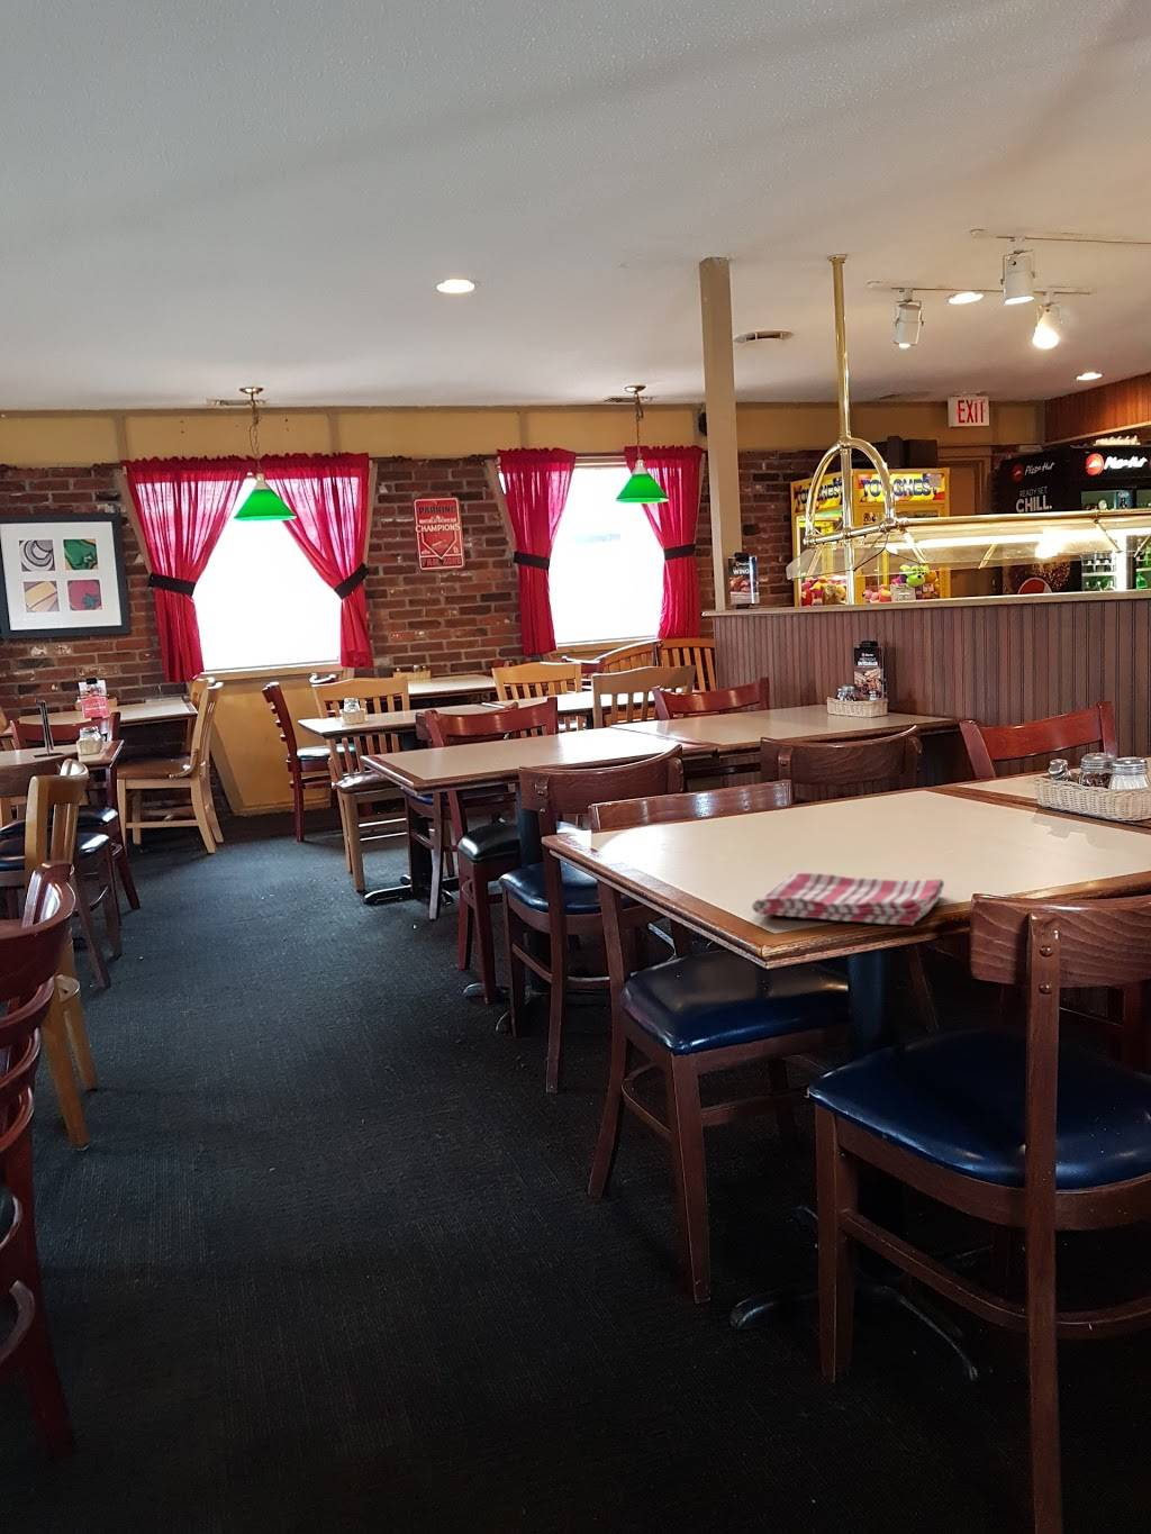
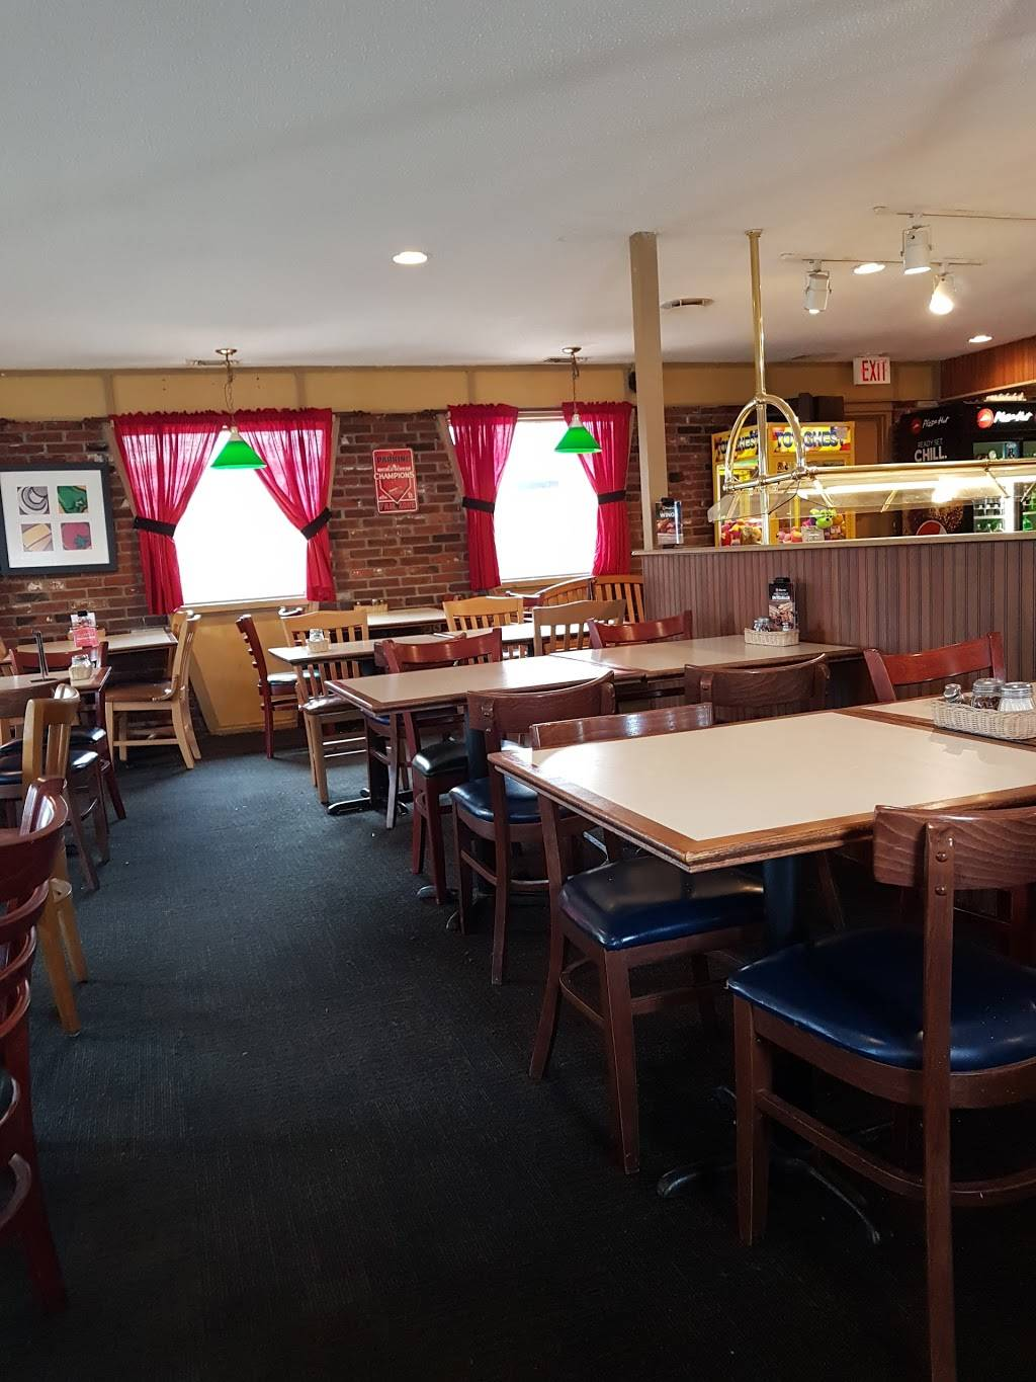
- dish towel [751,872,945,927]
